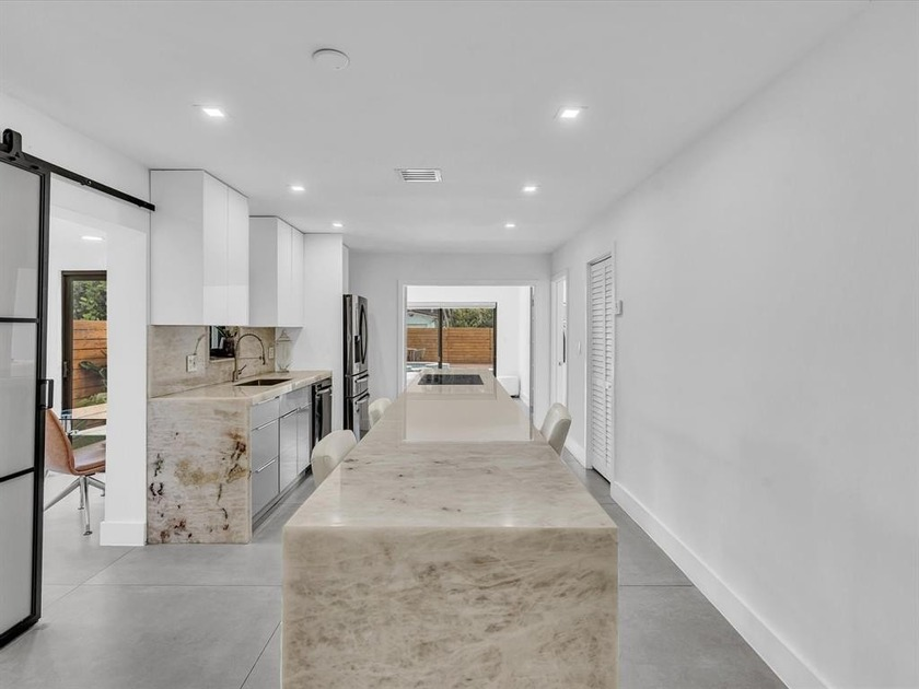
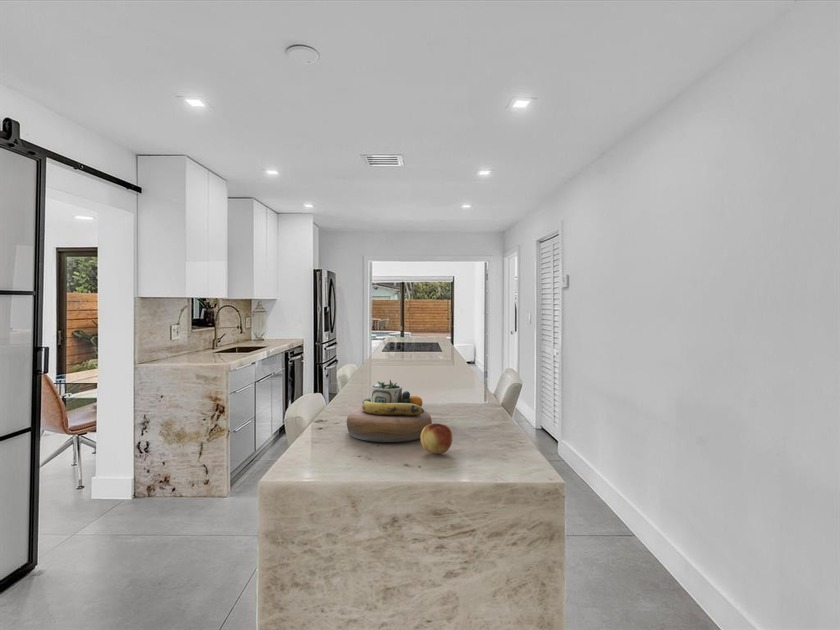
+ fruit [420,422,454,455]
+ decorative bowl [346,379,433,443]
